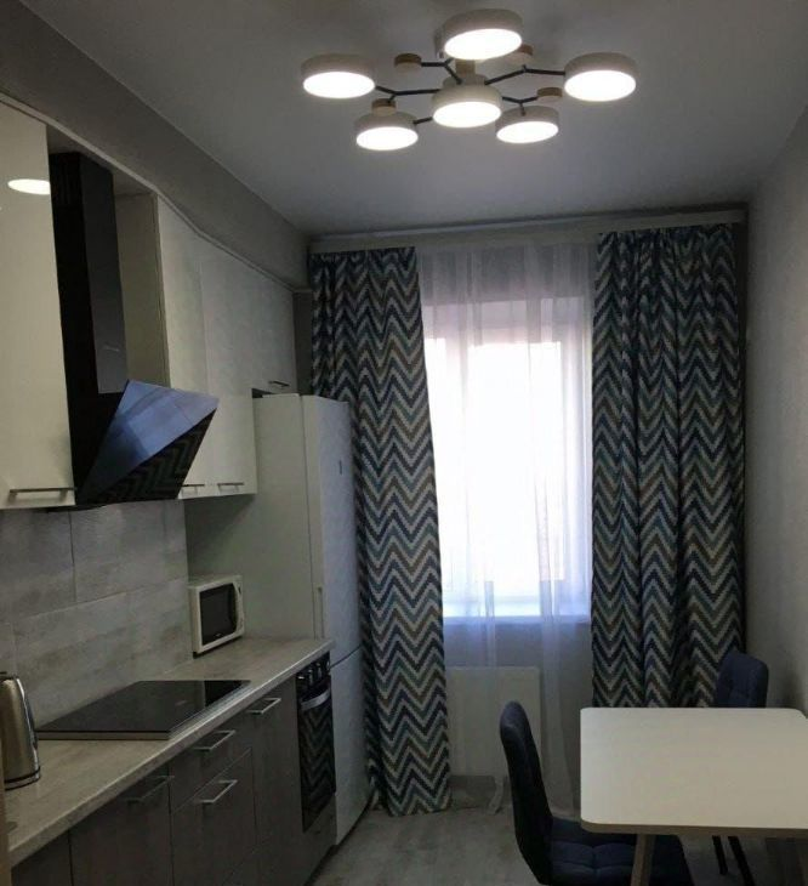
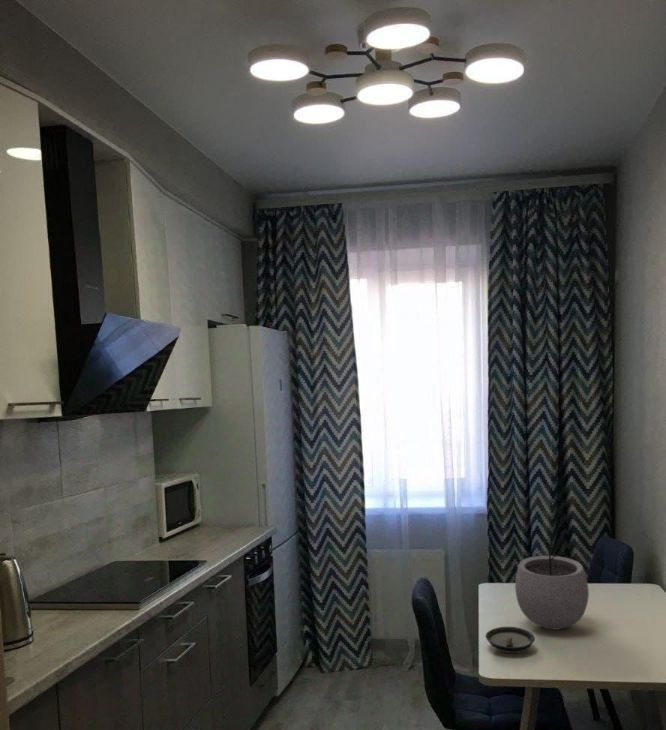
+ saucer [485,626,536,654]
+ plant pot [514,538,590,631]
